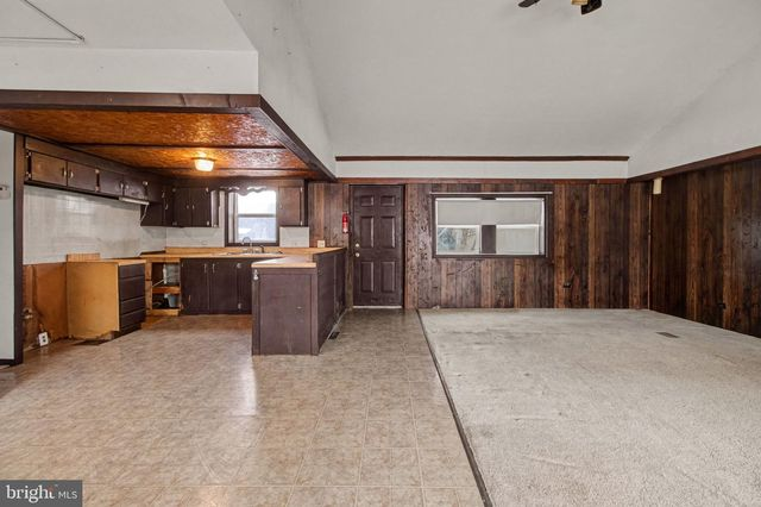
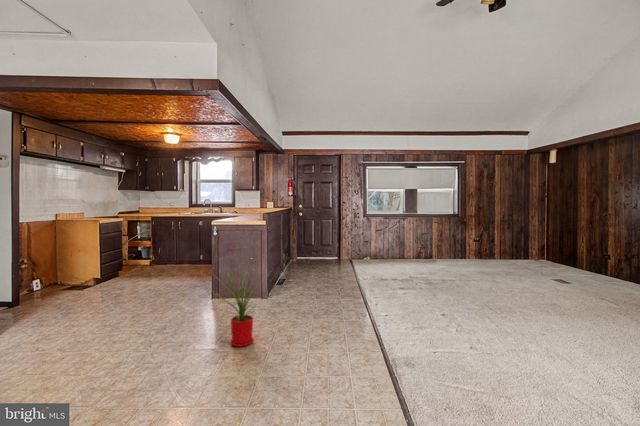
+ house plant [210,260,272,348]
